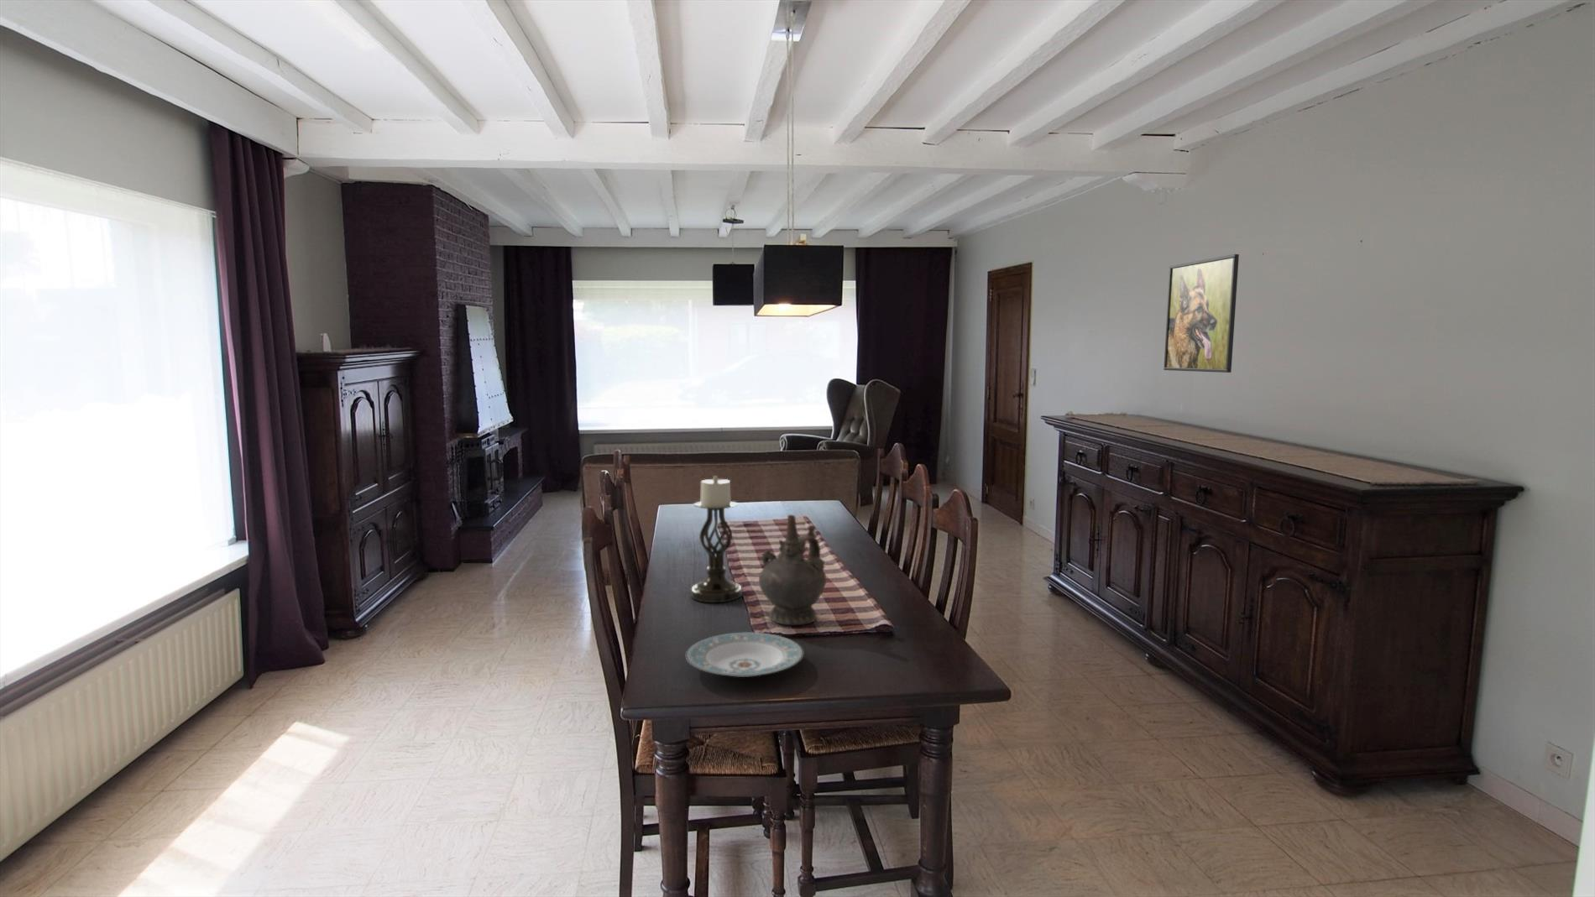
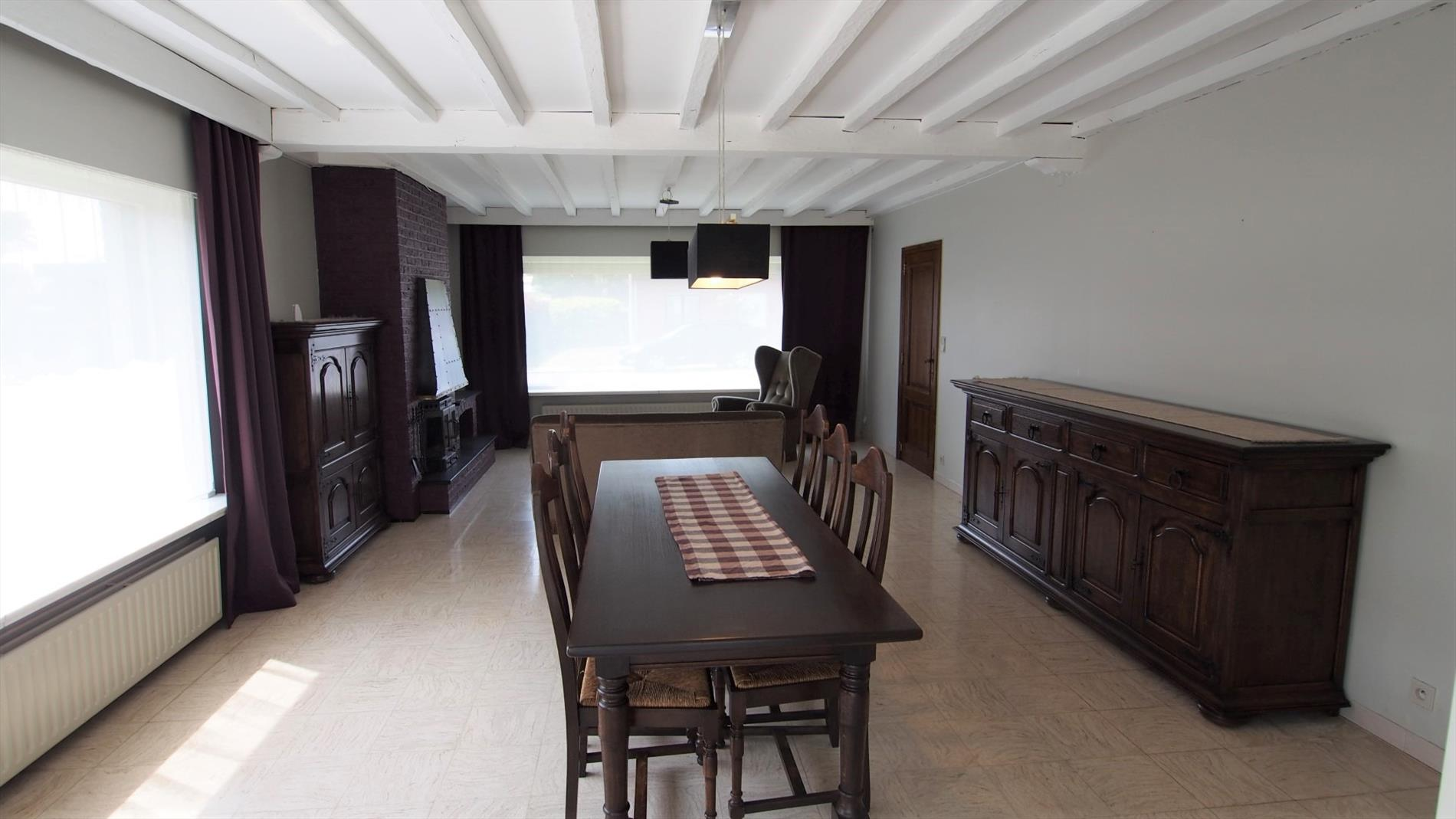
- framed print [1162,253,1240,373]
- candle holder [690,475,743,603]
- plate [685,631,804,678]
- ceremonial vessel [758,515,827,626]
